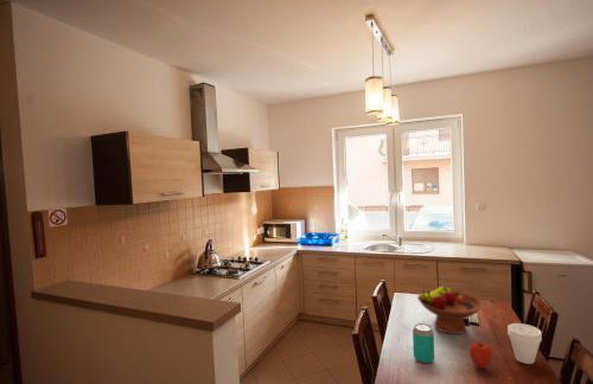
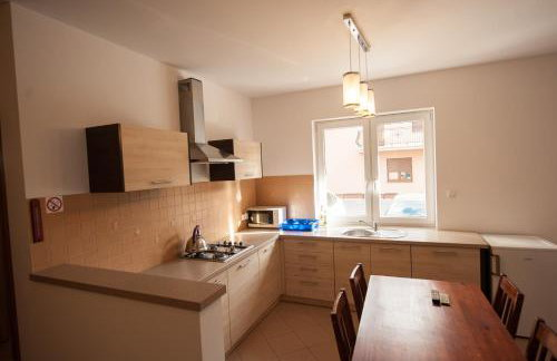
- apple [468,341,493,370]
- beverage can [412,322,435,365]
- fruit bowl [416,286,485,335]
- cup [506,322,543,365]
